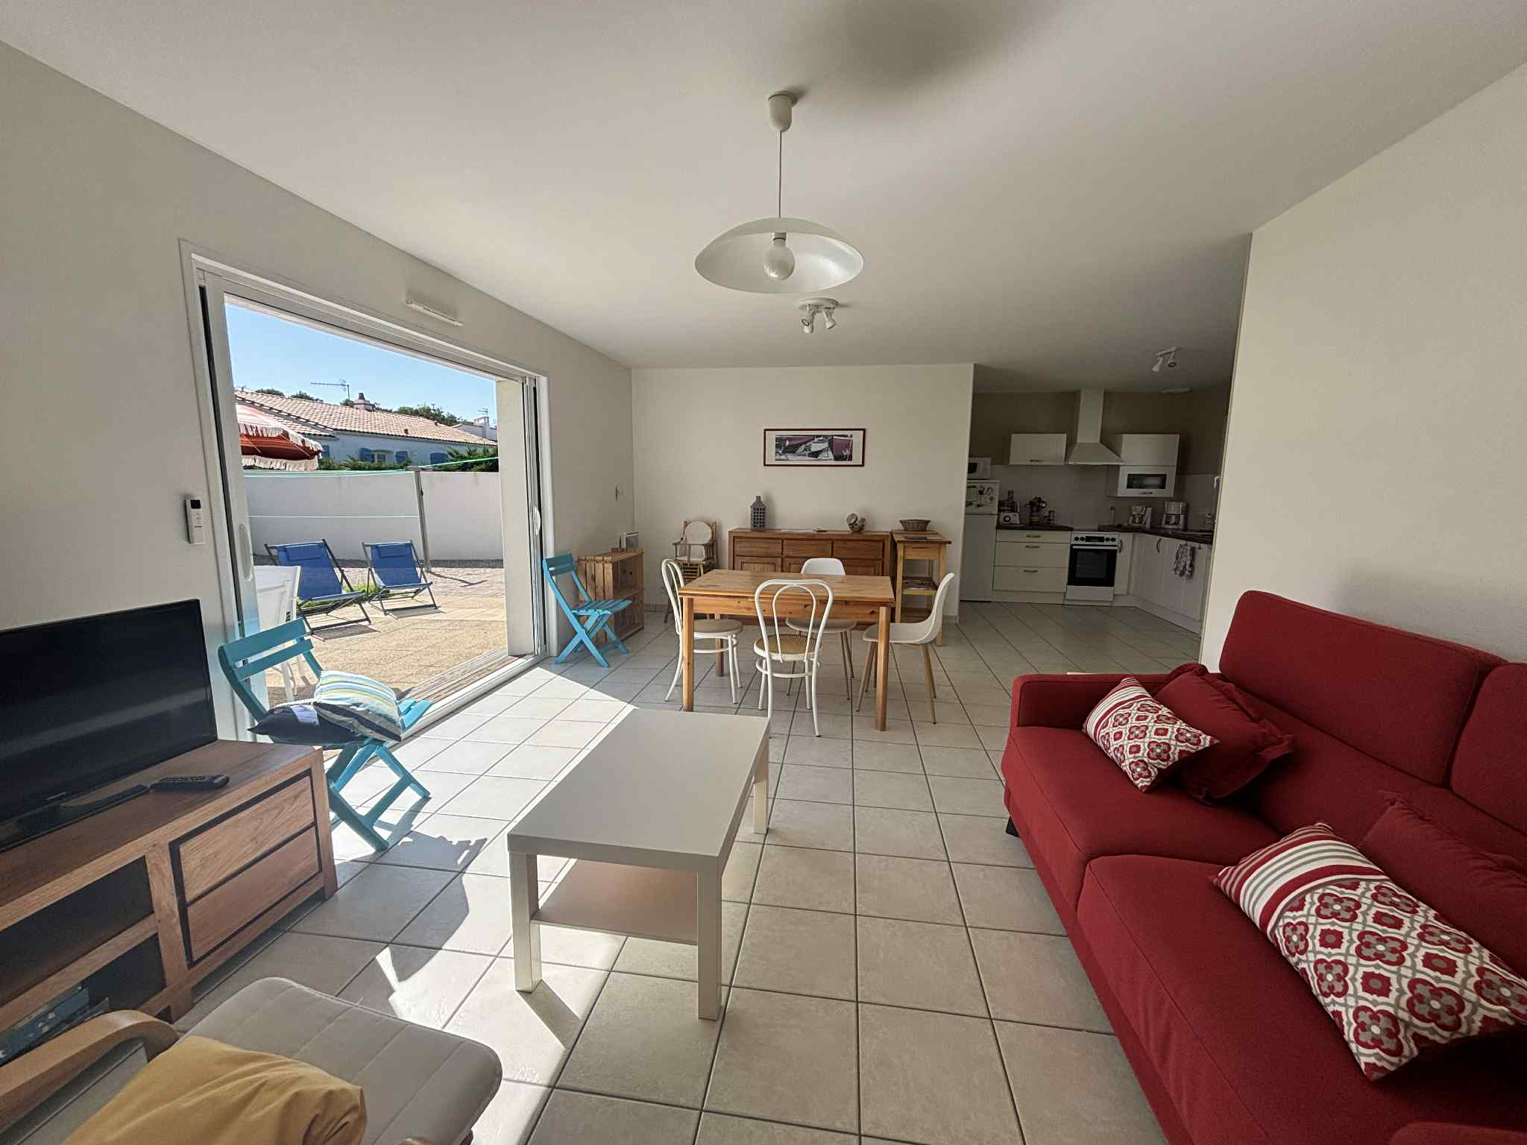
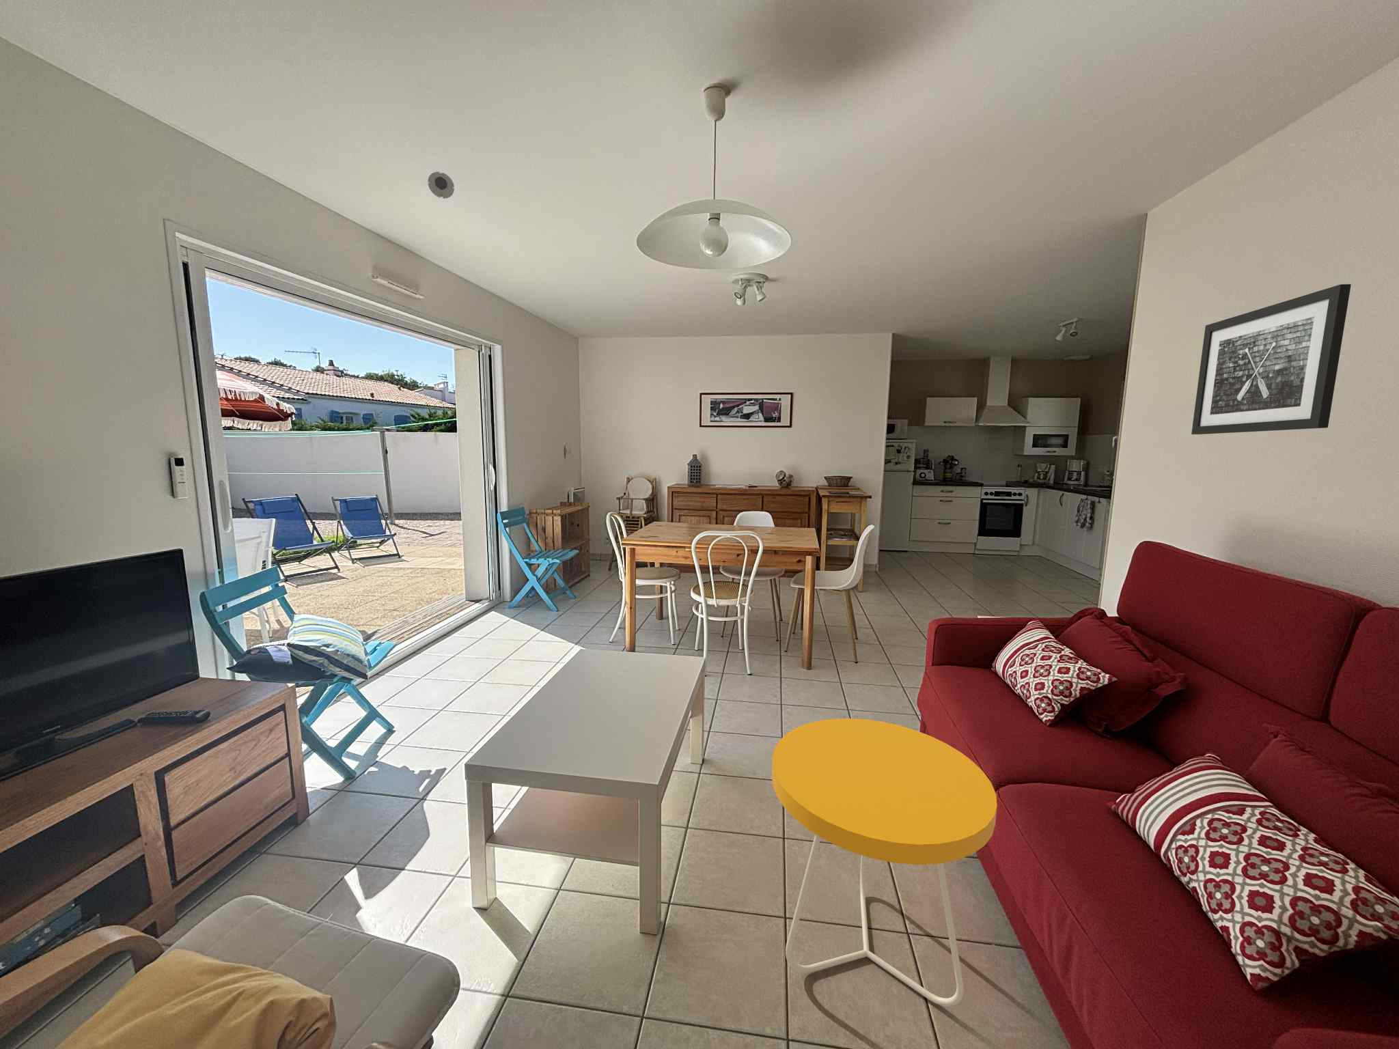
+ wall art [1191,283,1352,435]
+ smoke detector [427,172,455,199]
+ side table [771,717,998,1007]
